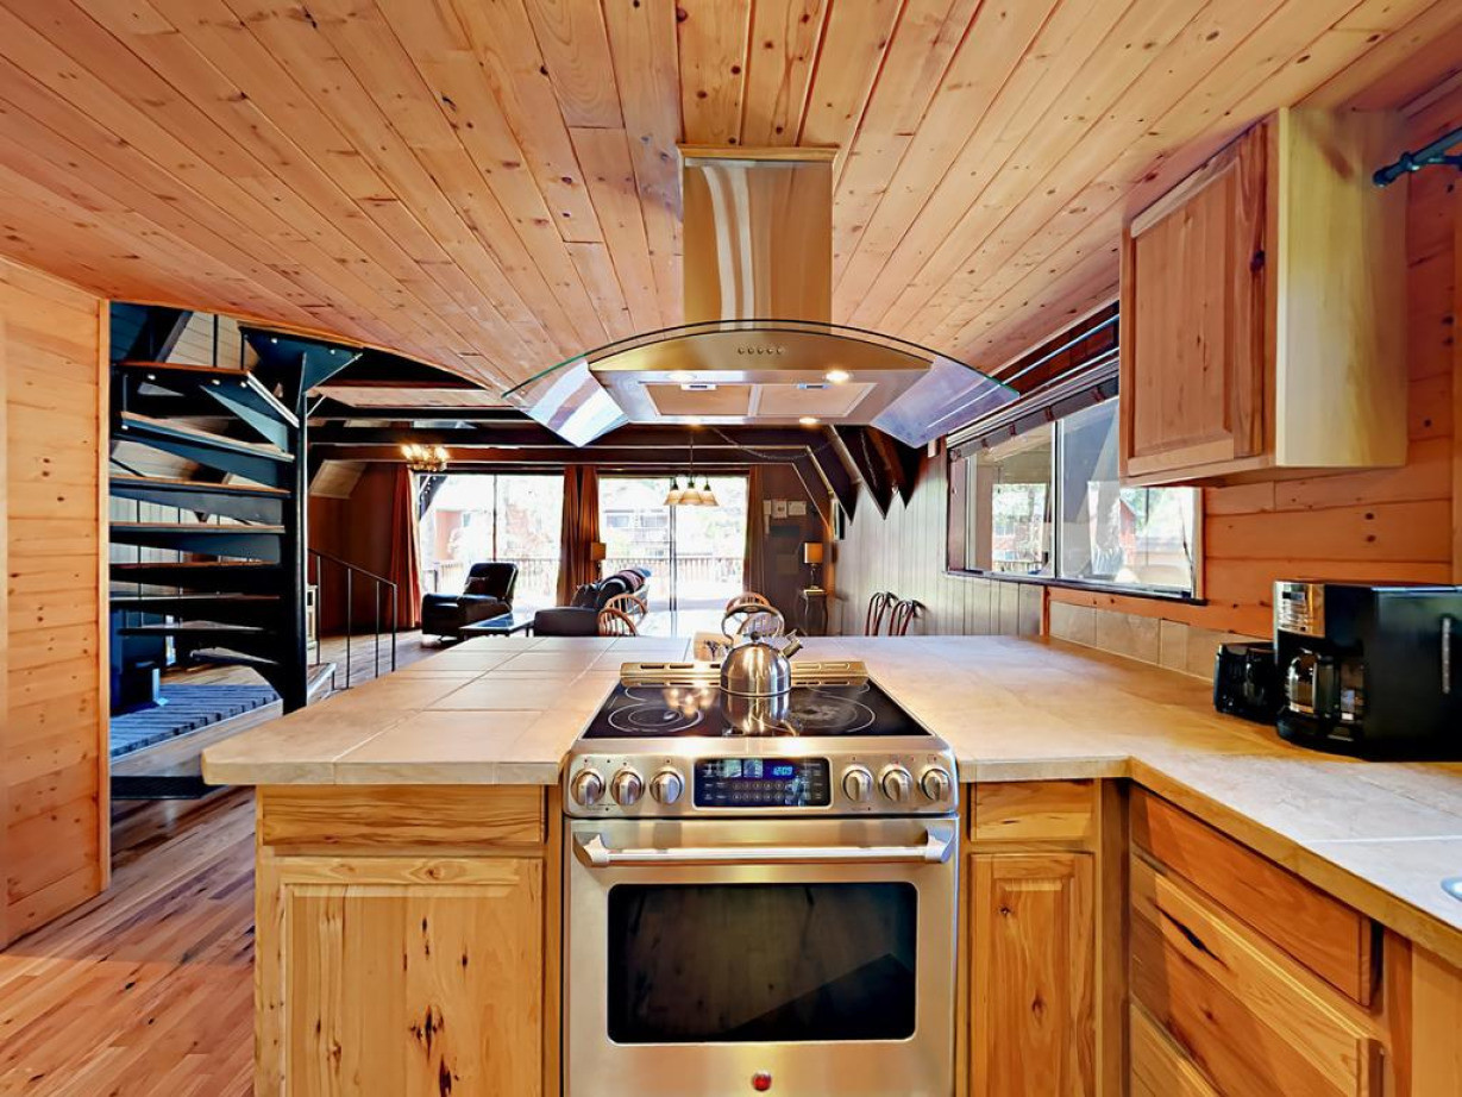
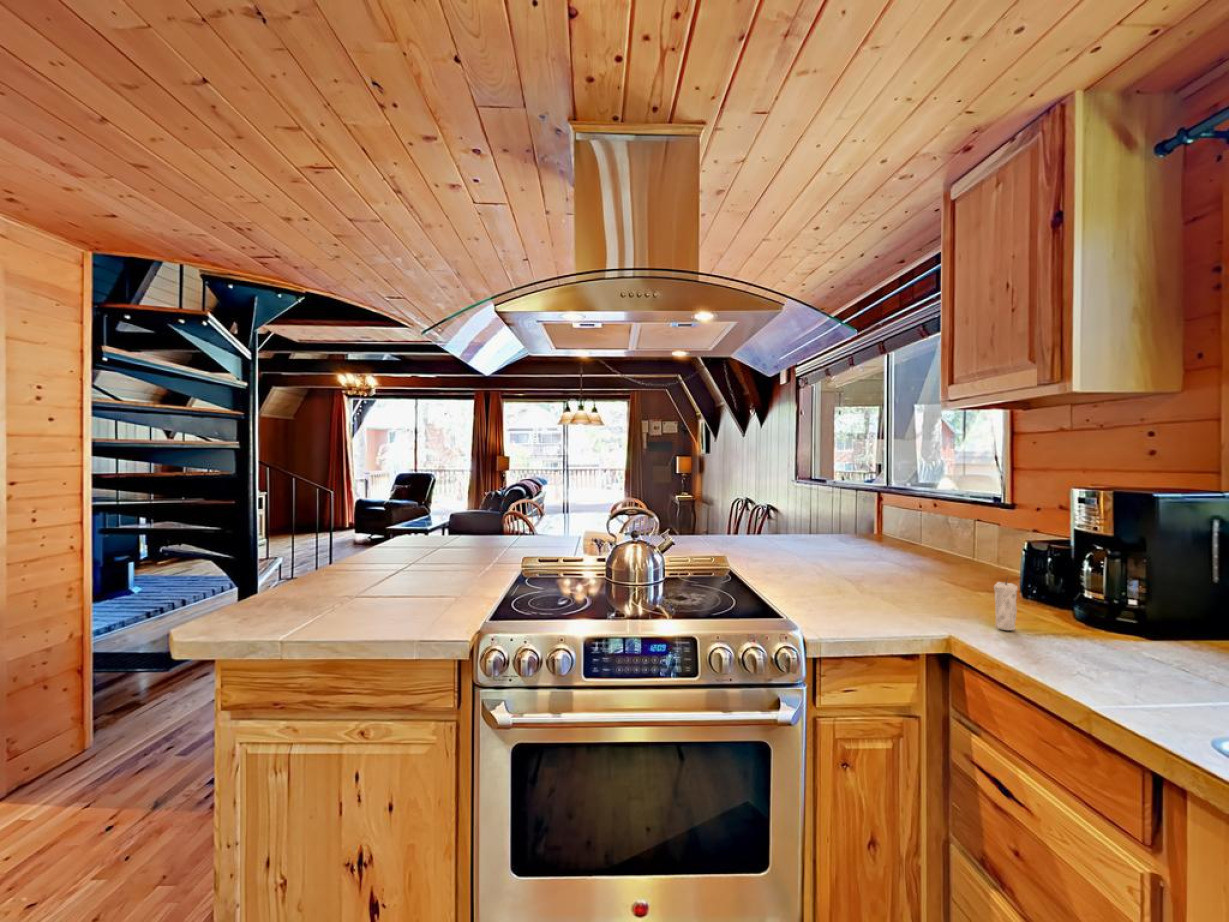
+ candle [993,575,1019,631]
